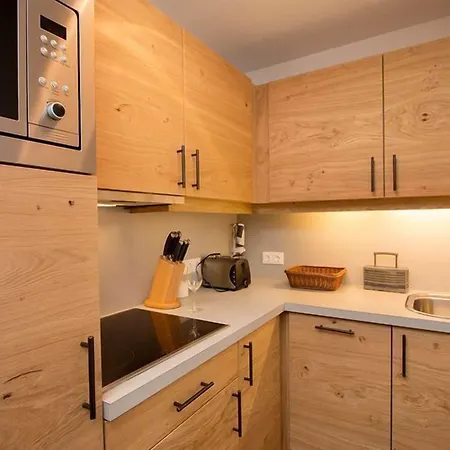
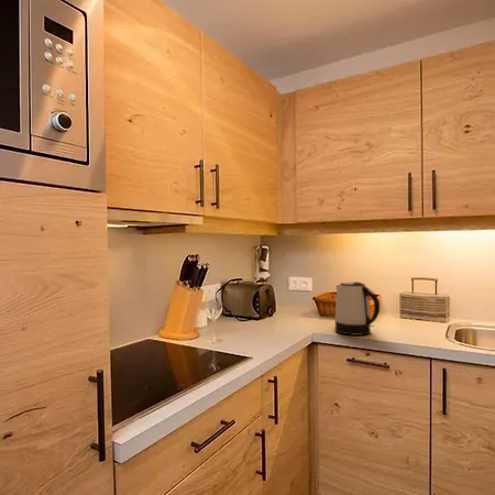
+ kettle [334,280,381,337]
